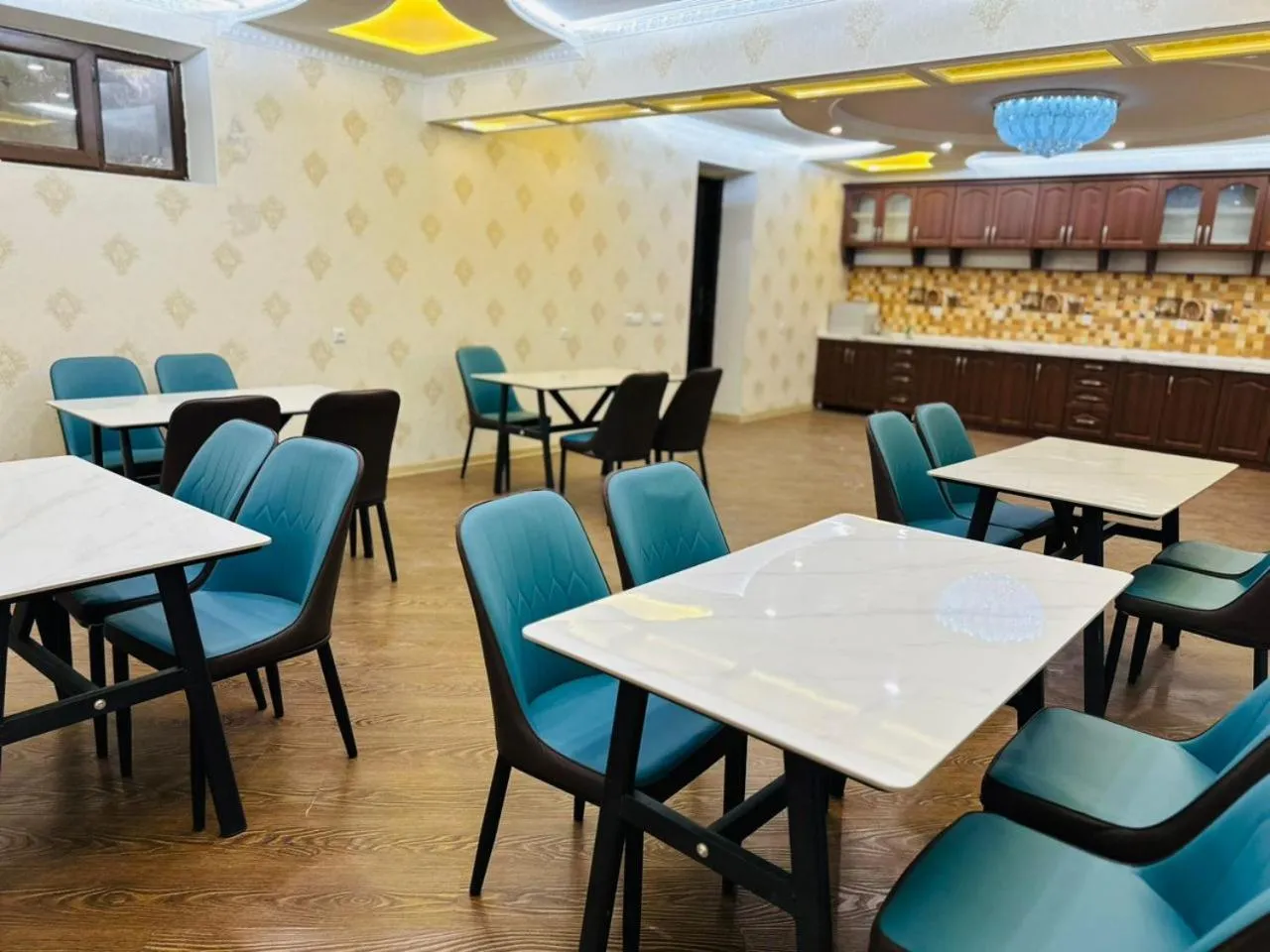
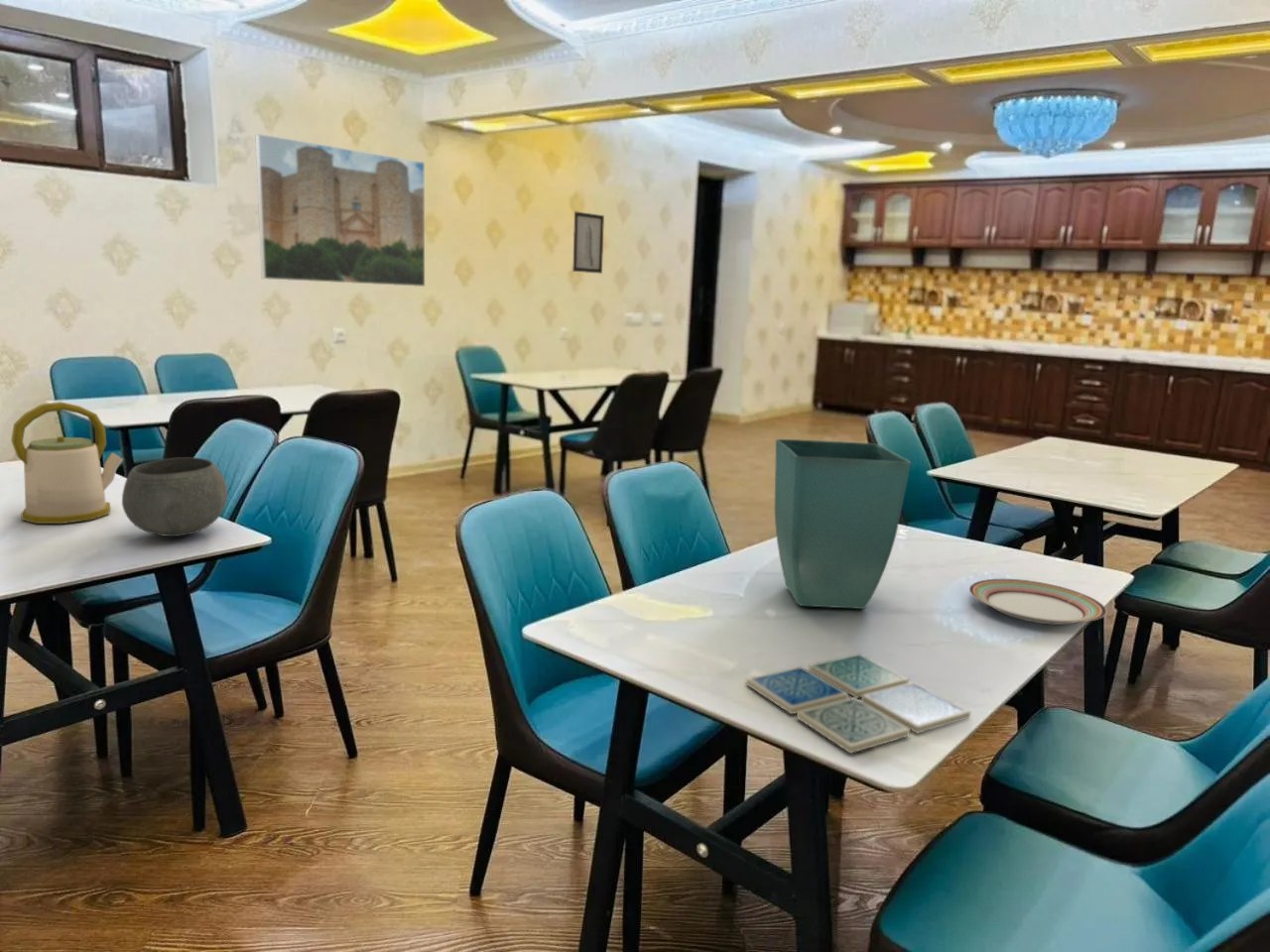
+ bowl [121,456,228,537]
+ wall art [572,210,605,275]
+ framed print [255,133,426,288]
+ flower pot [774,438,912,610]
+ drink coaster [745,653,971,755]
+ plate [968,578,1107,626]
+ kettle [10,401,124,525]
